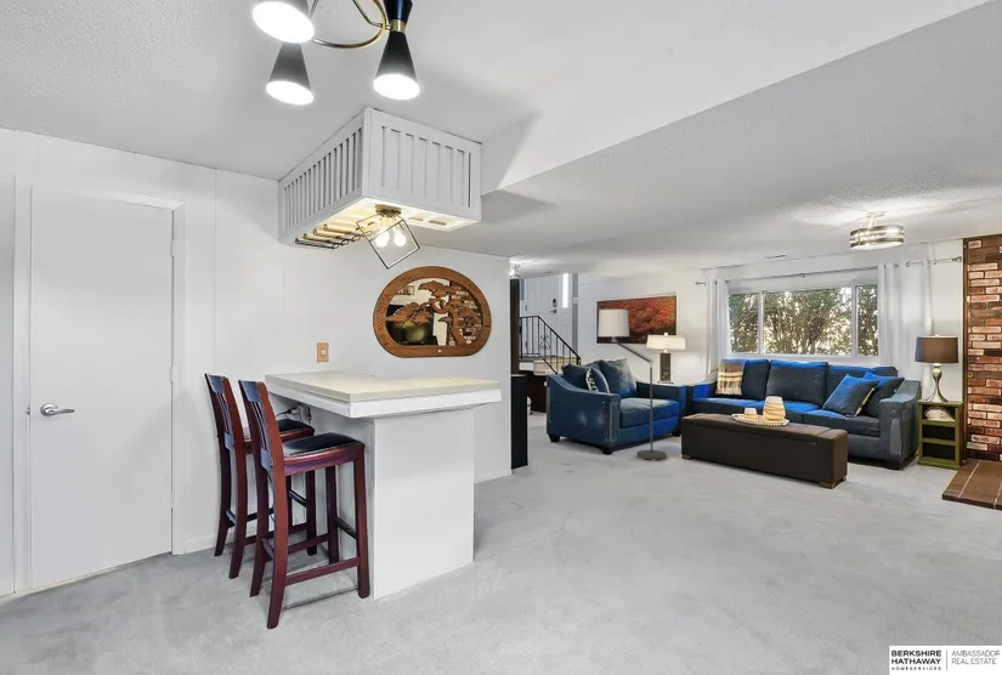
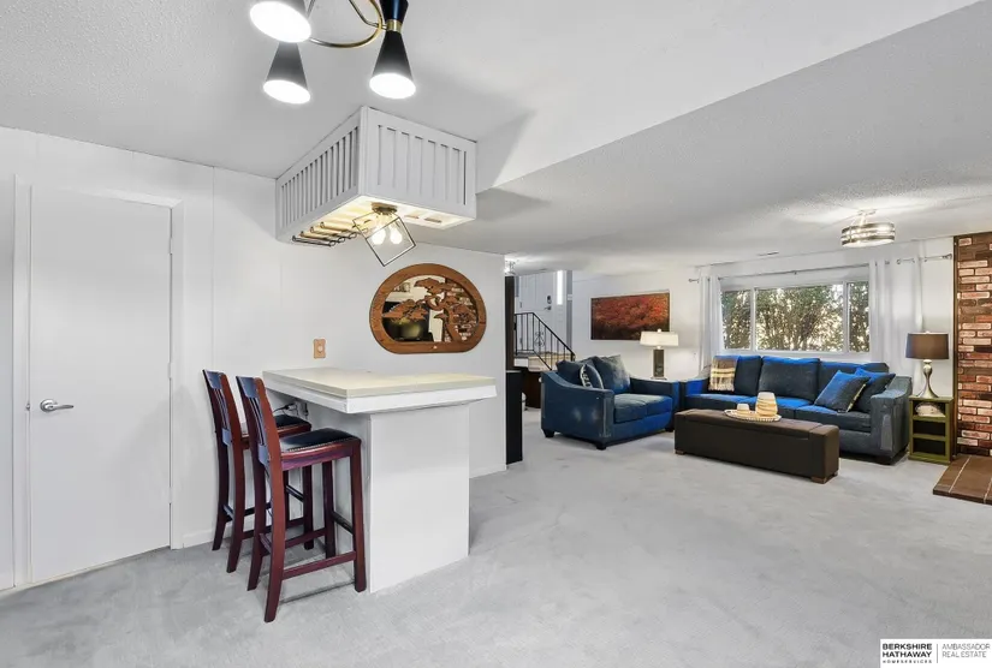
- floor lamp [596,308,668,464]
